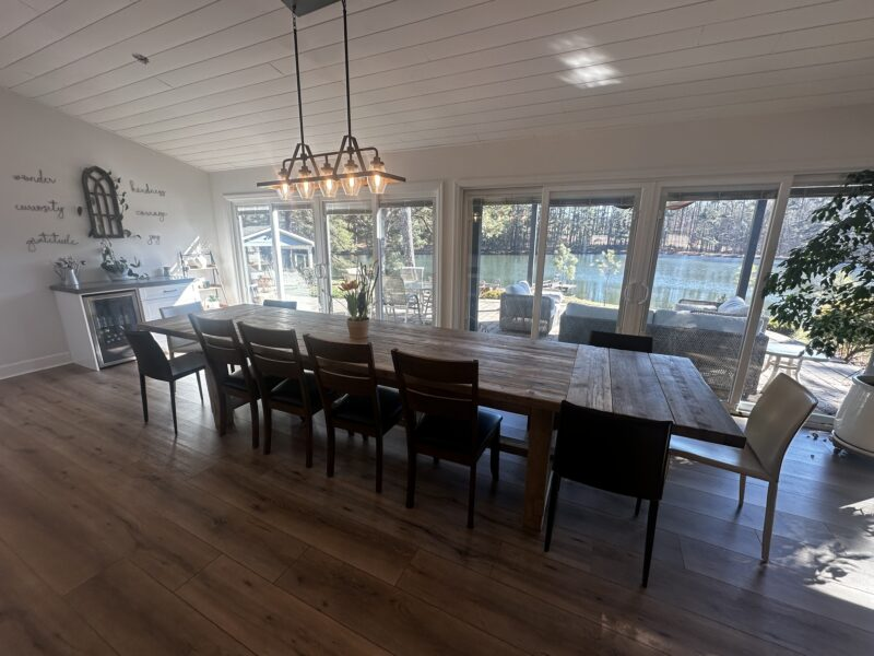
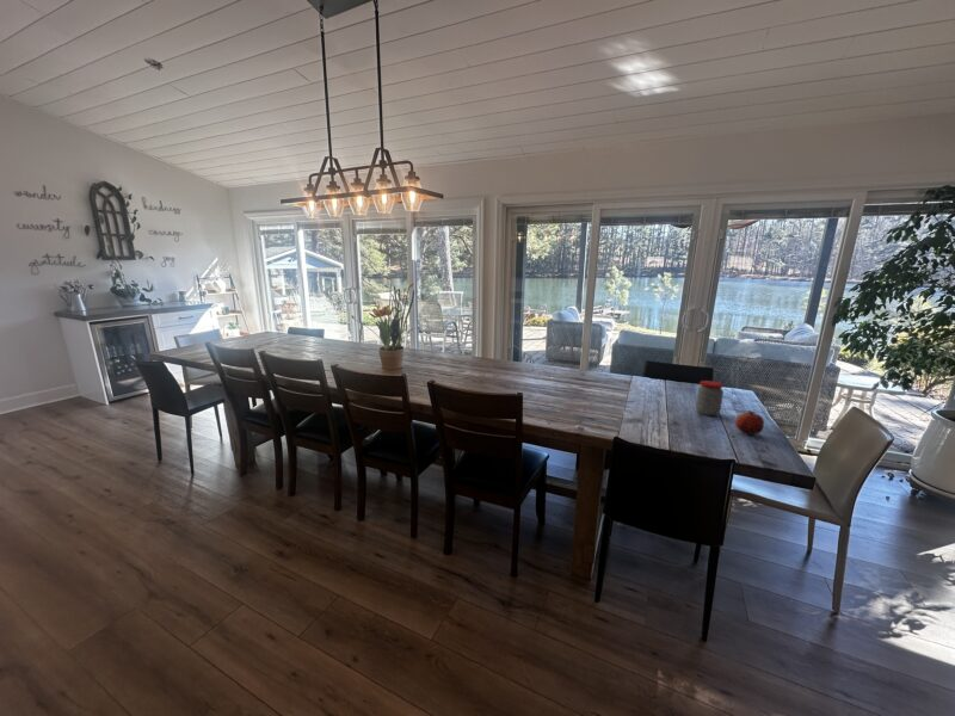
+ jar [695,379,725,416]
+ fruit [734,409,765,436]
